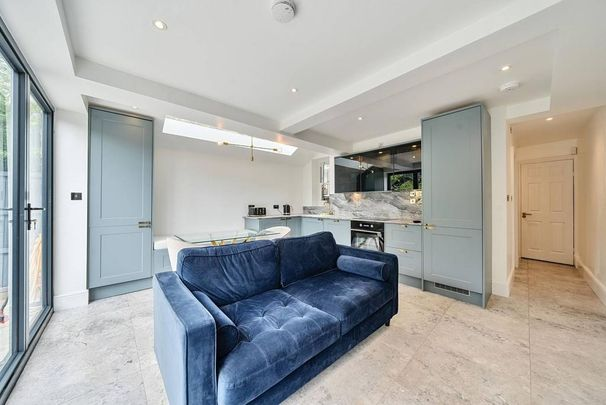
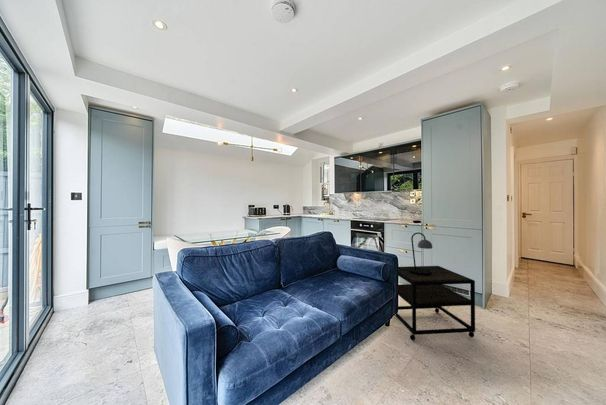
+ side table [394,265,476,341]
+ table lamp [409,231,433,275]
